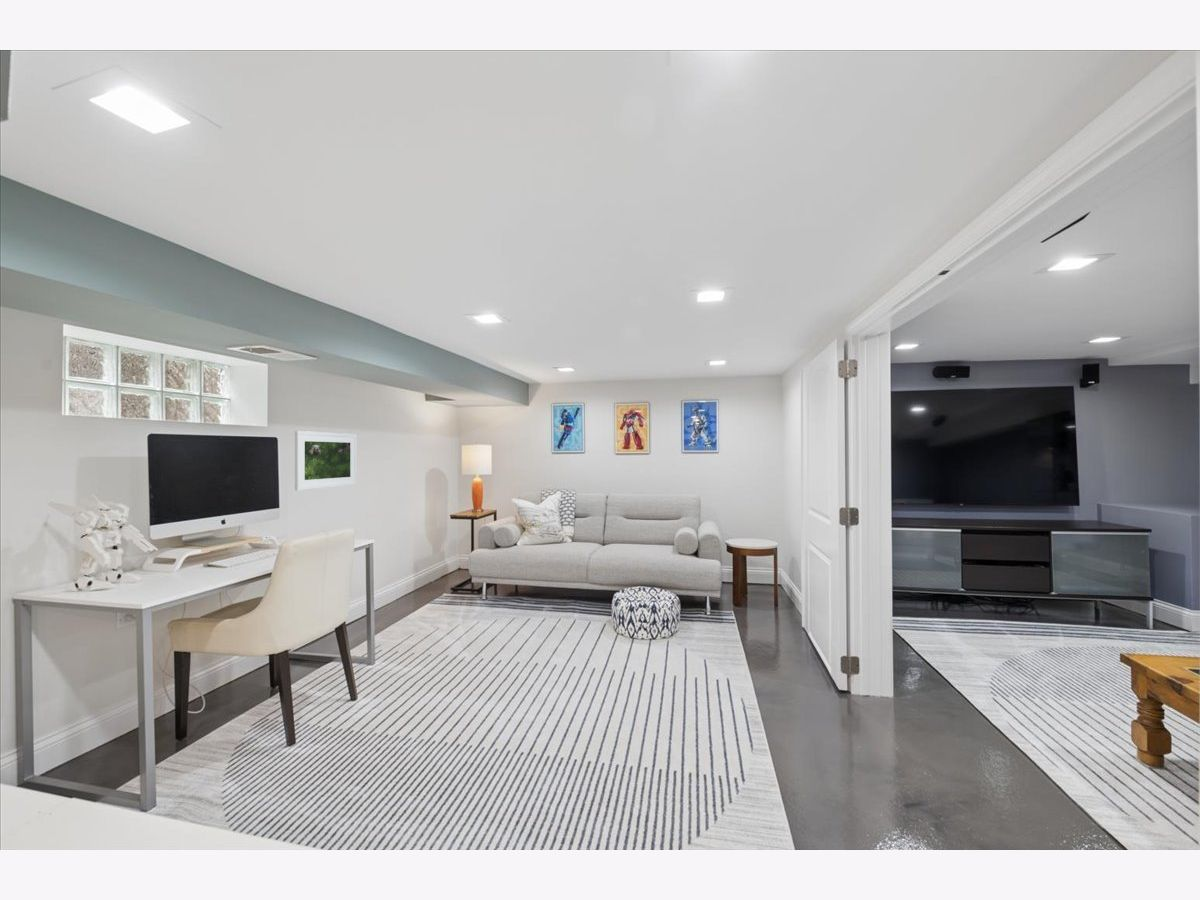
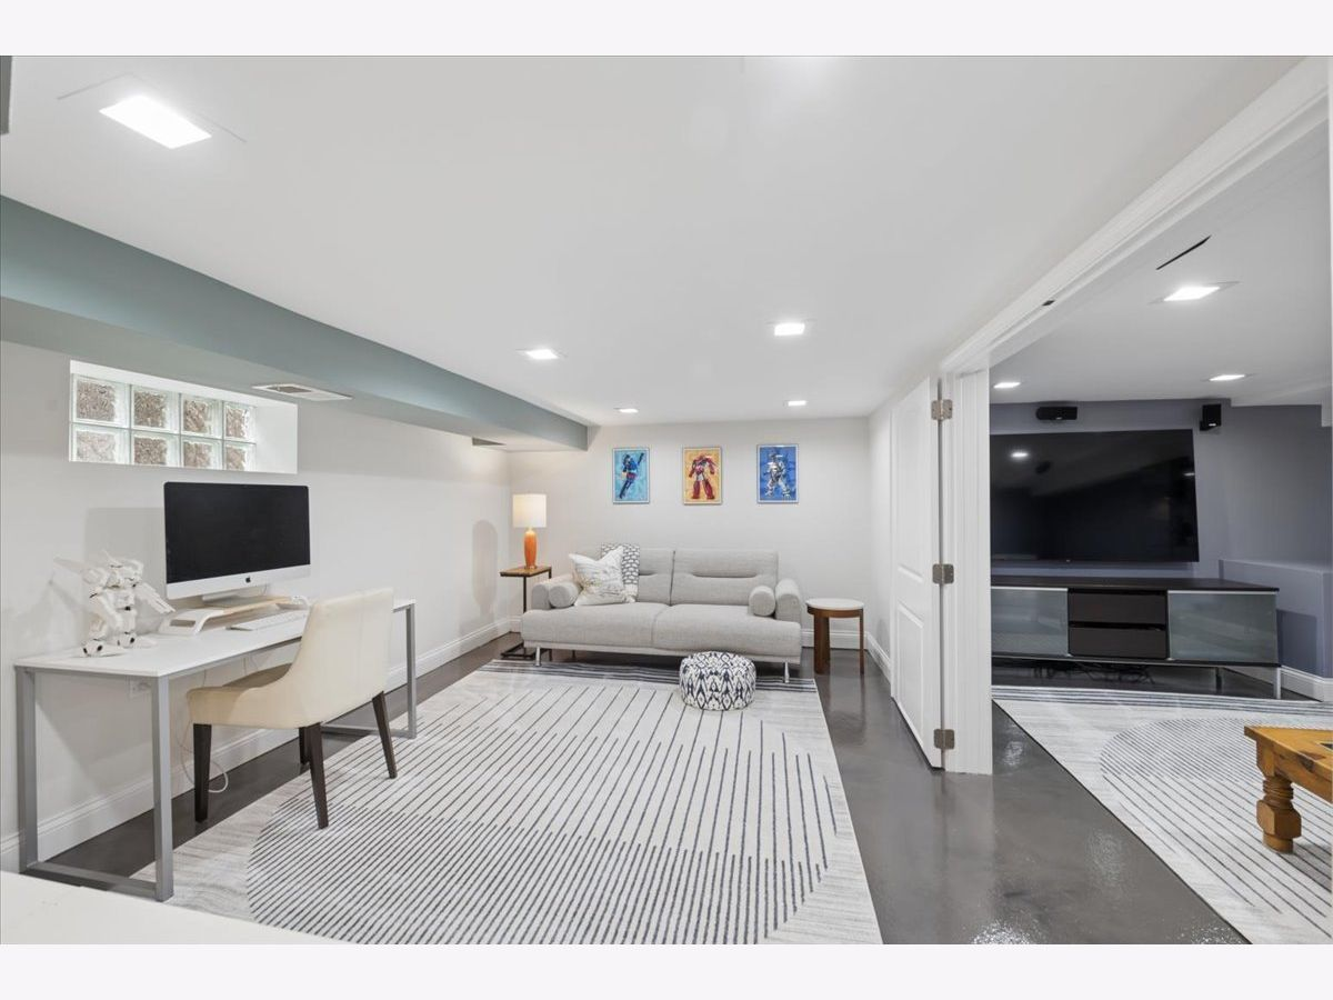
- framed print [294,430,358,492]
